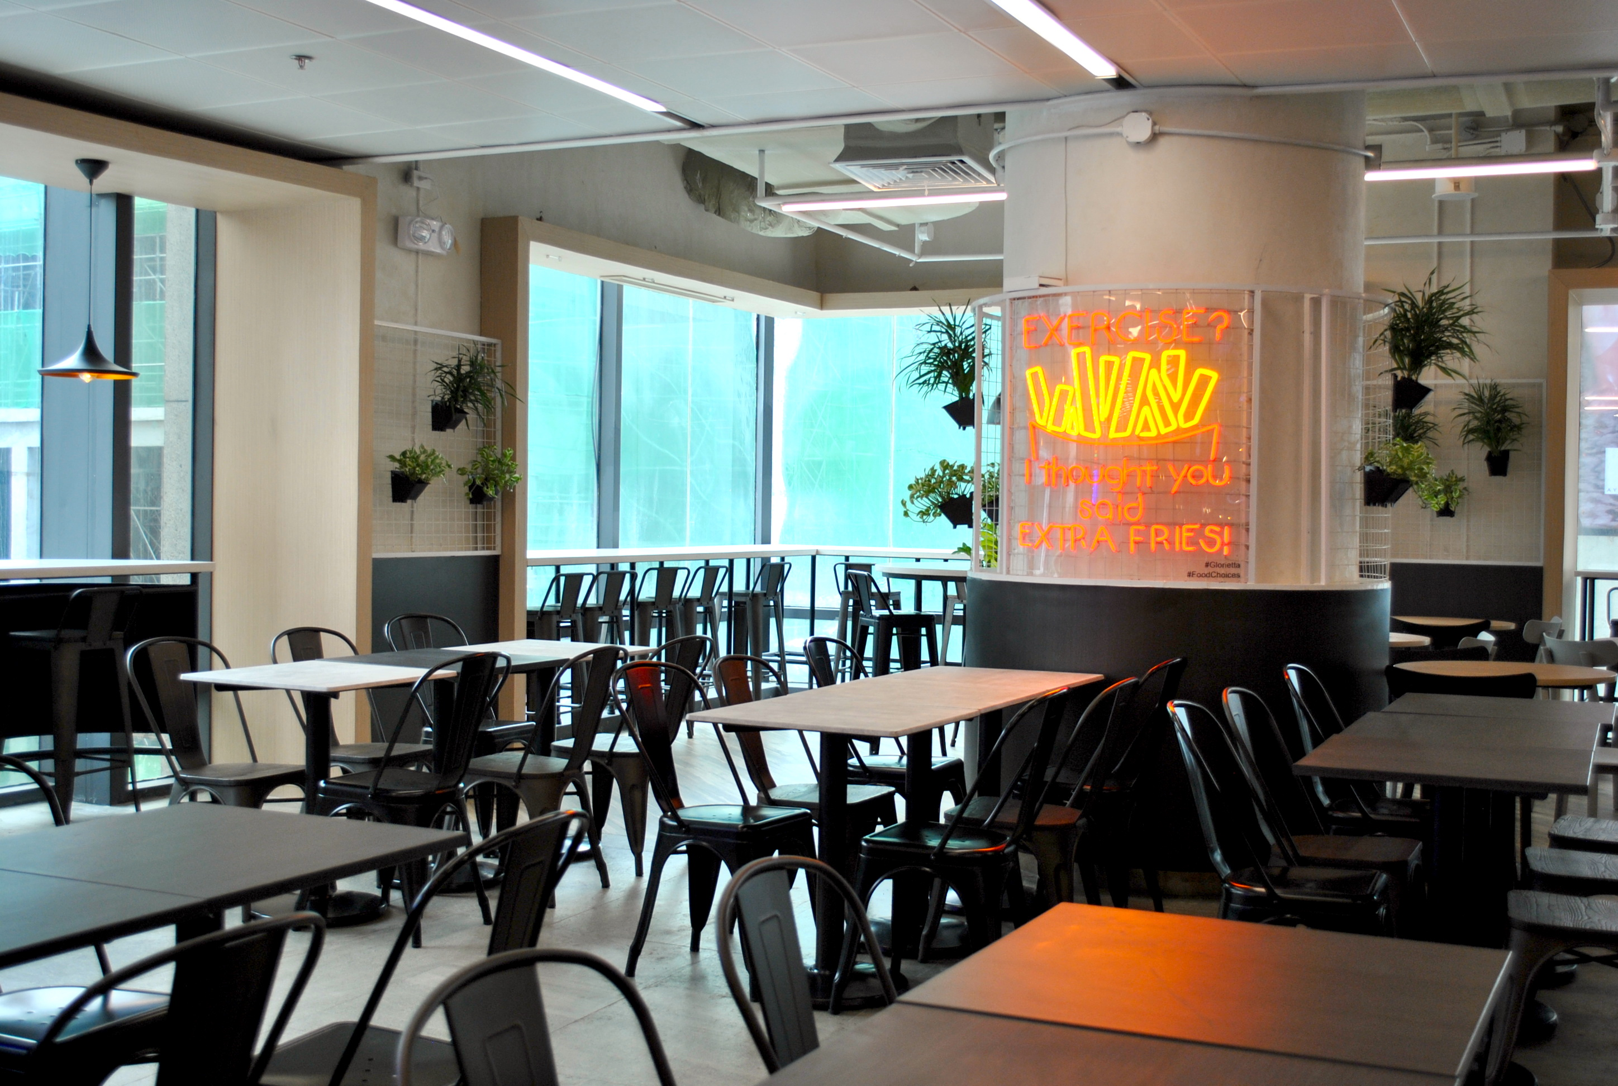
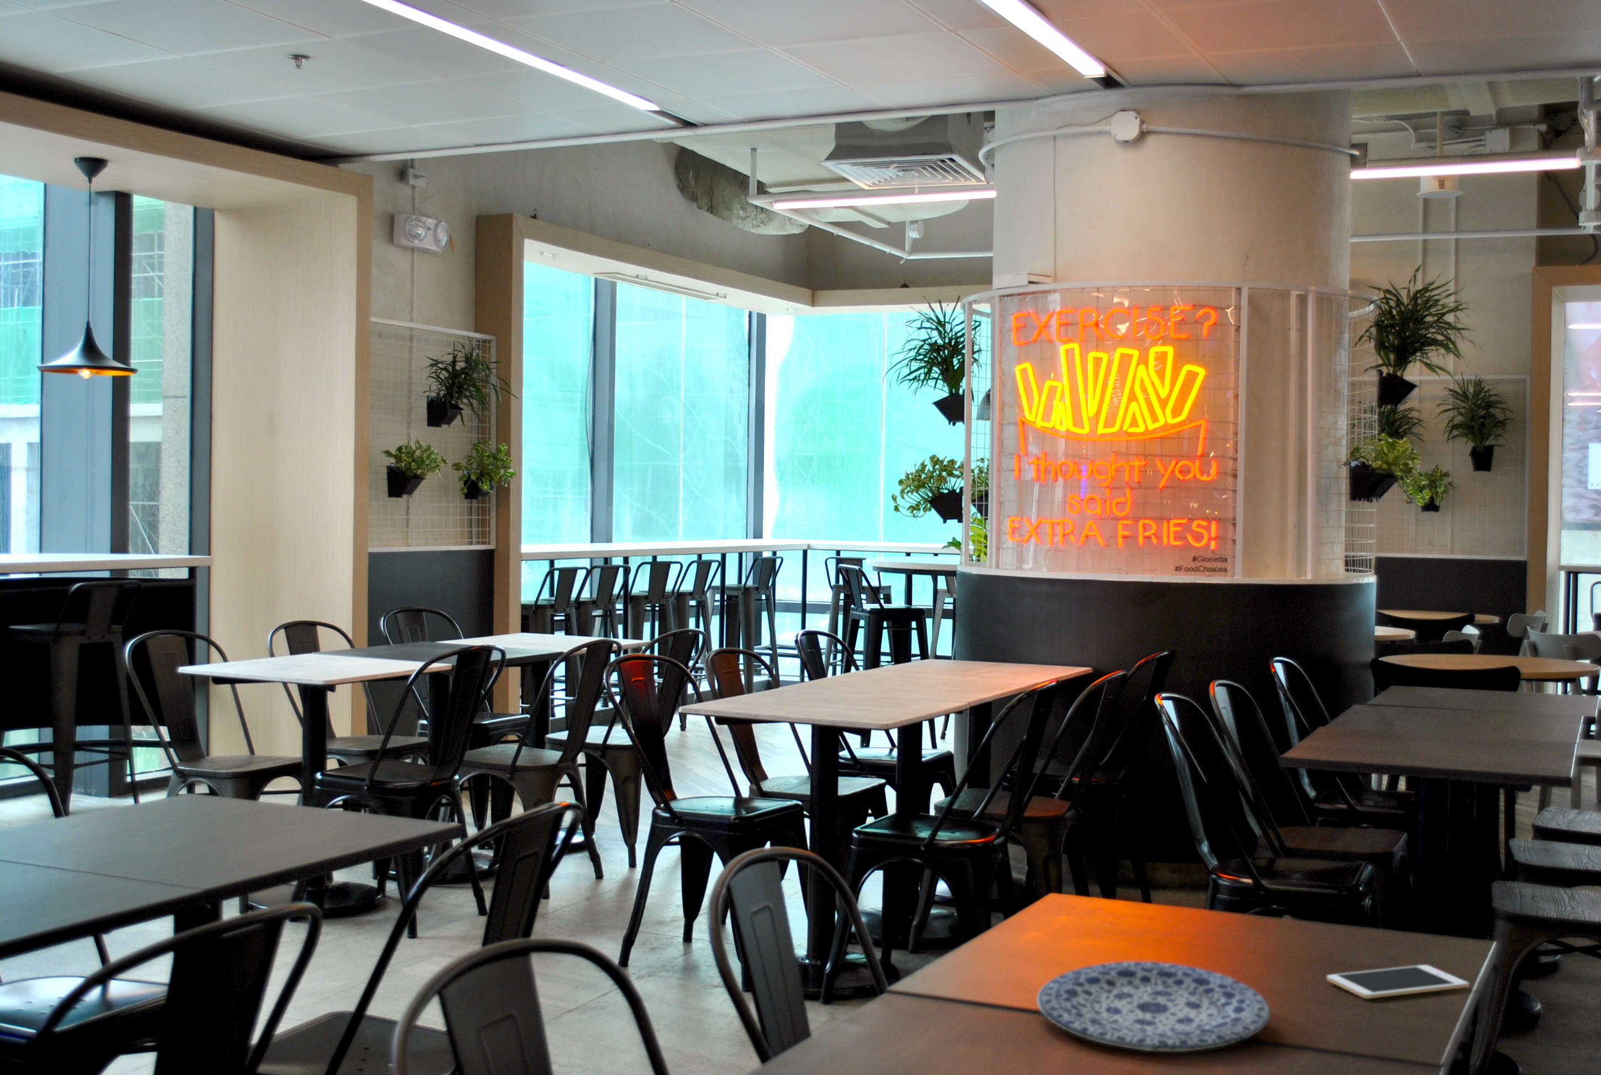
+ plate [1036,961,1271,1052]
+ cell phone [1326,965,1470,999]
